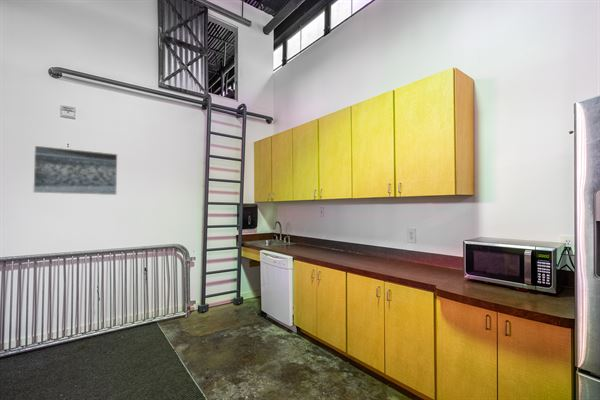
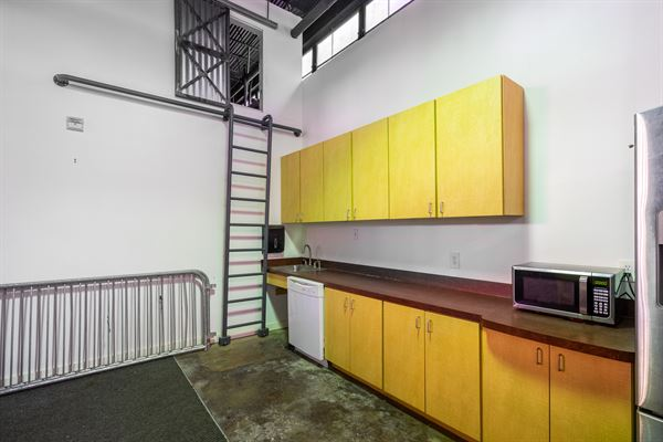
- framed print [32,145,118,196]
